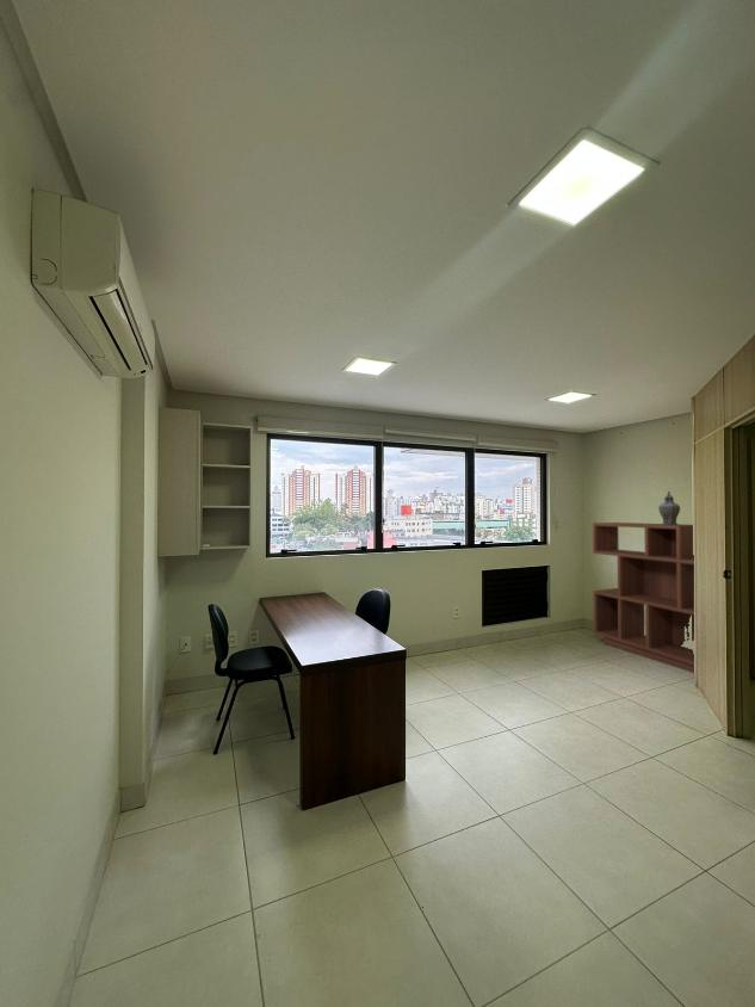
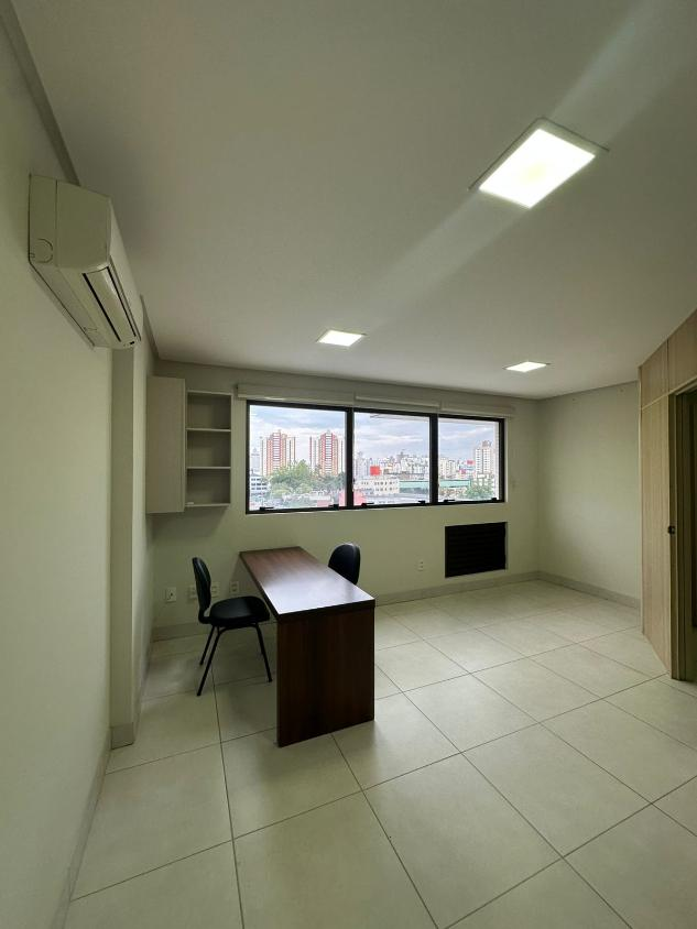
- decorative urn [657,490,681,525]
- bookcase [592,521,695,674]
